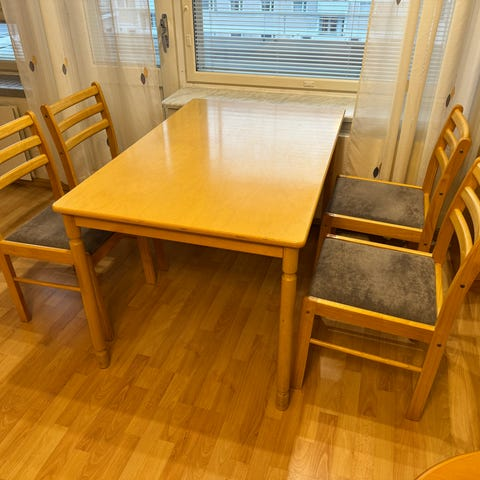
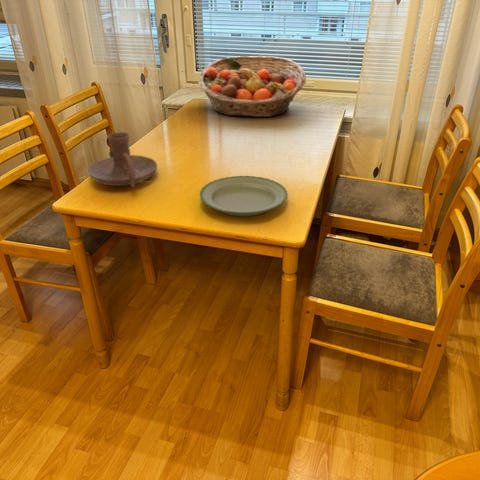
+ fruit basket [197,55,307,118]
+ candle holder [87,131,158,188]
+ plate [199,175,289,217]
